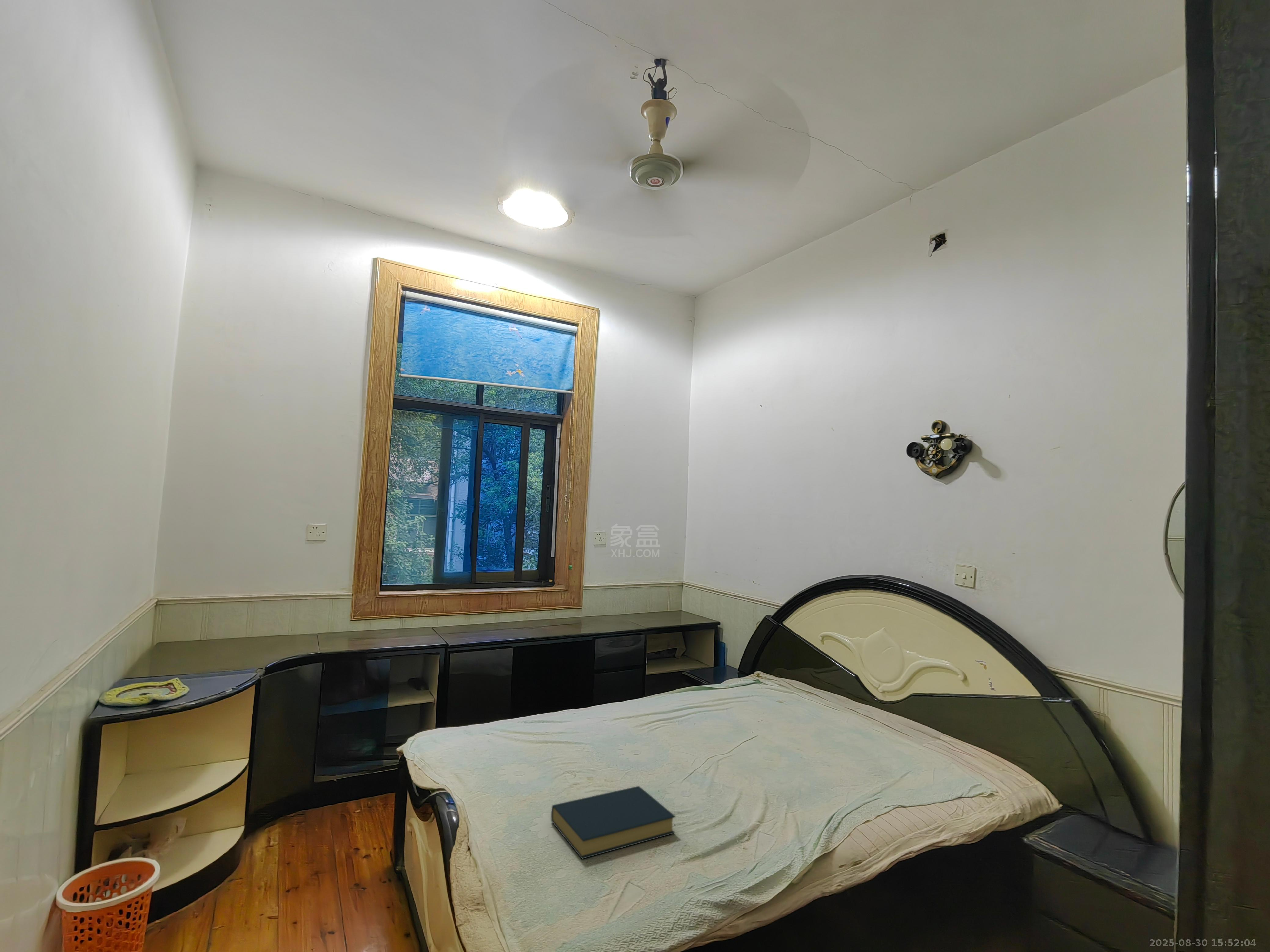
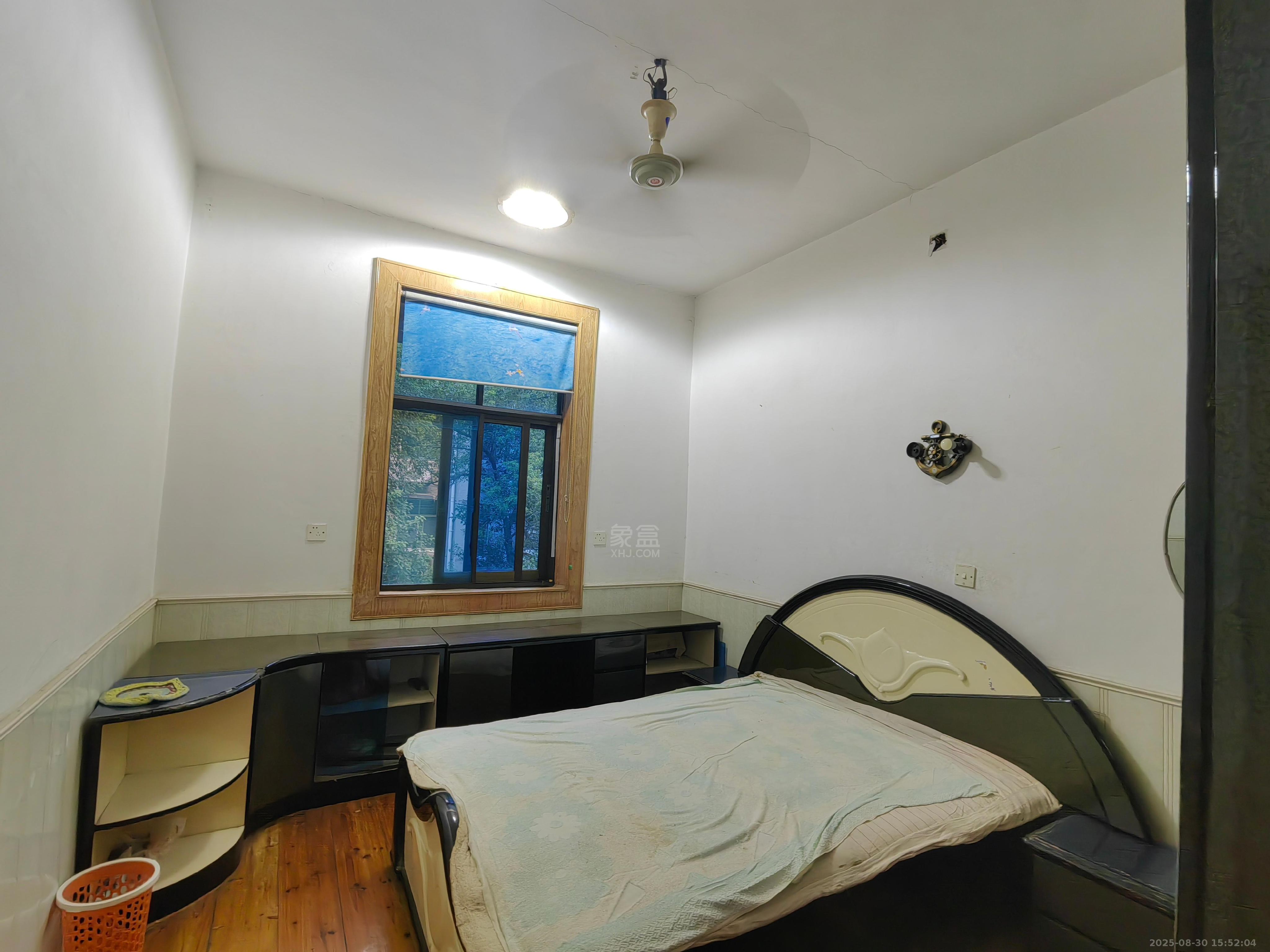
- hardback book [551,786,676,859]
